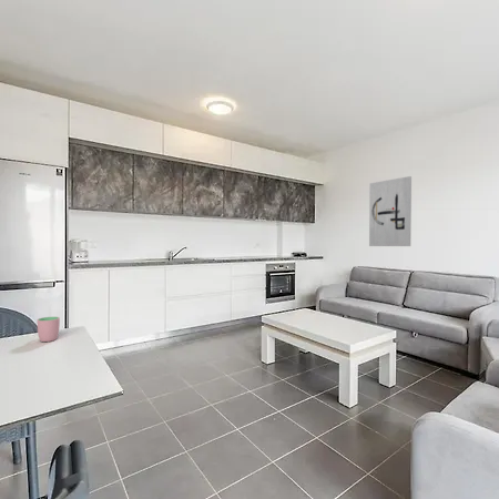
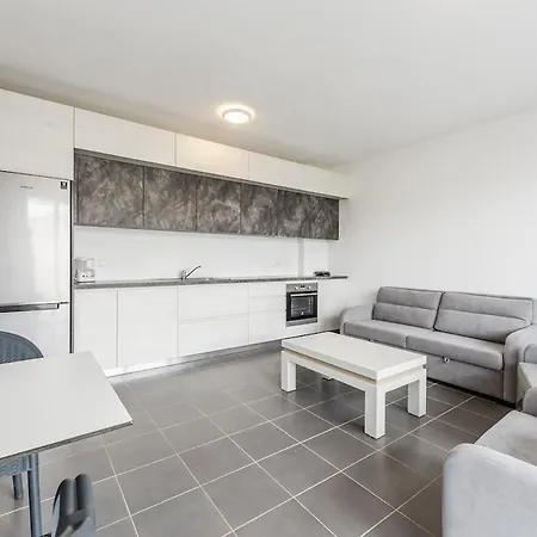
- wall art [368,175,413,247]
- cup [37,316,61,343]
